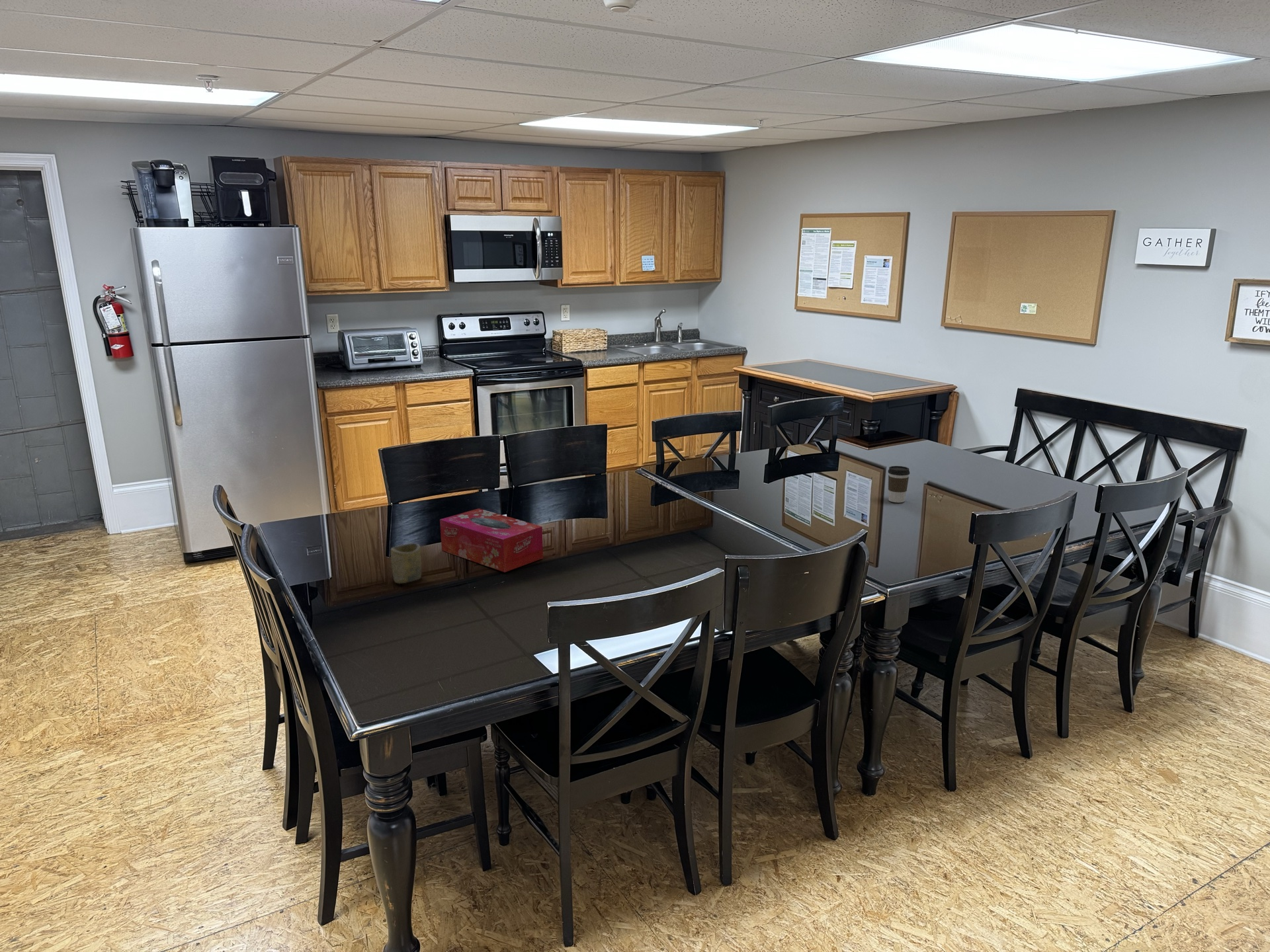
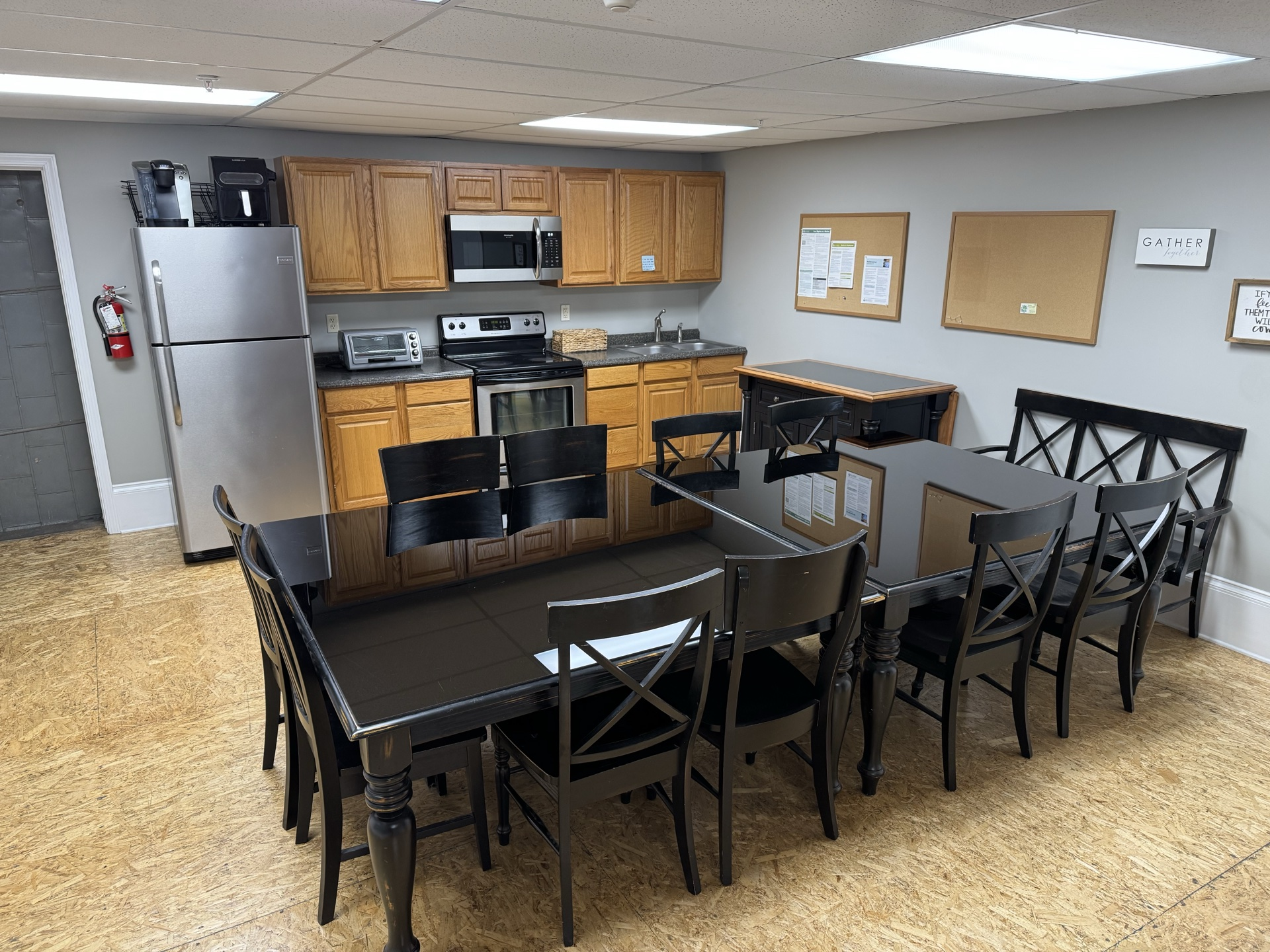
- cup [390,543,422,584]
- tissue box [439,508,544,573]
- coffee cup [888,465,910,503]
